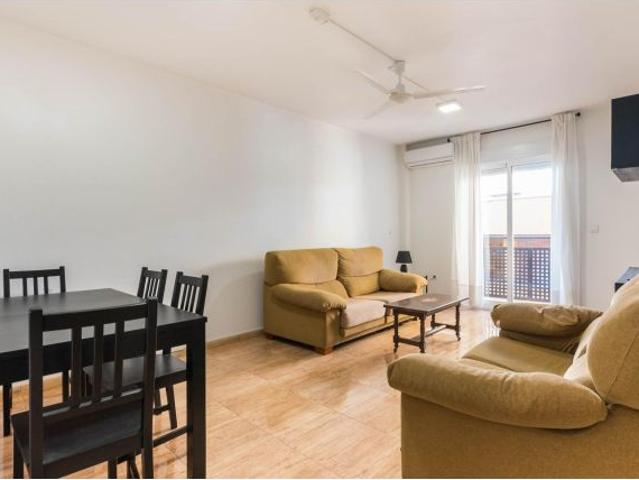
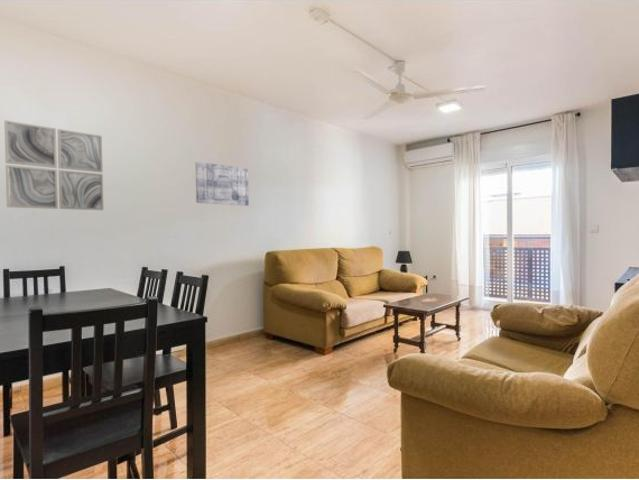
+ wall art [194,161,250,207]
+ wall art [3,119,104,211]
